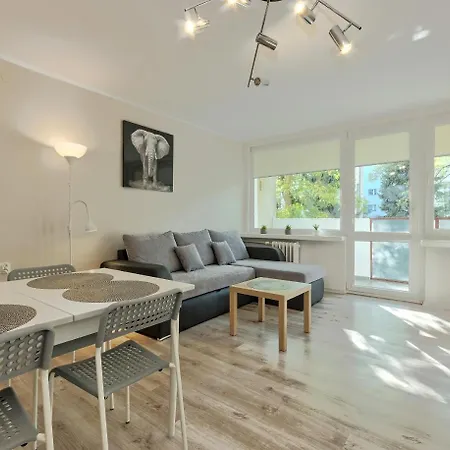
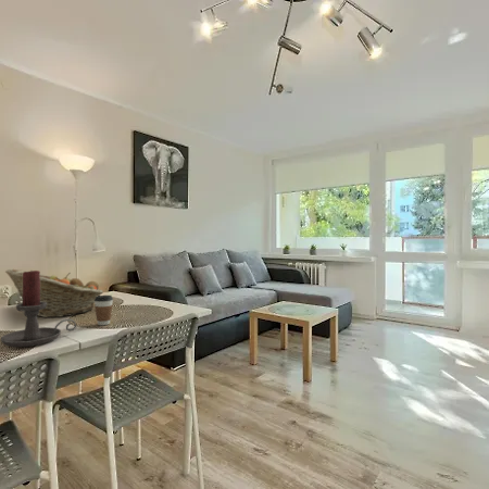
+ fruit basket [4,268,104,318]
+ coffee cup [93,294,114,326]
+ candle holder [0,269,77,348]
